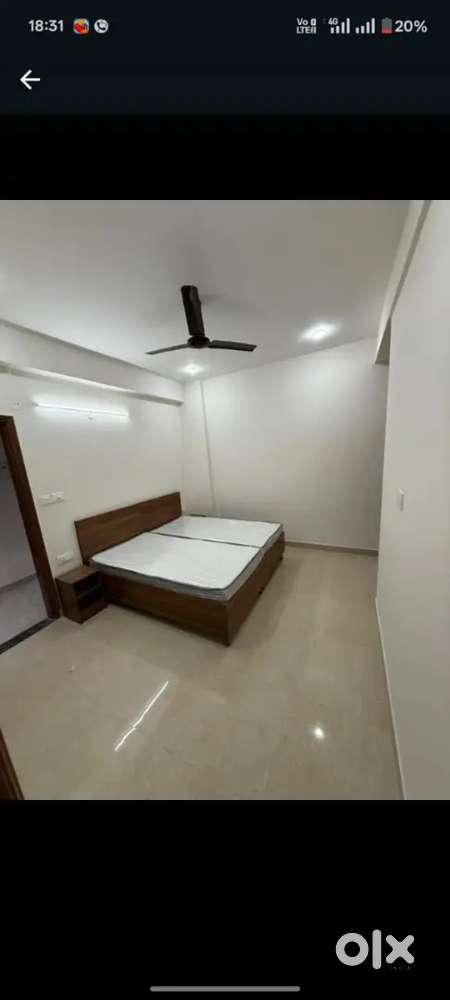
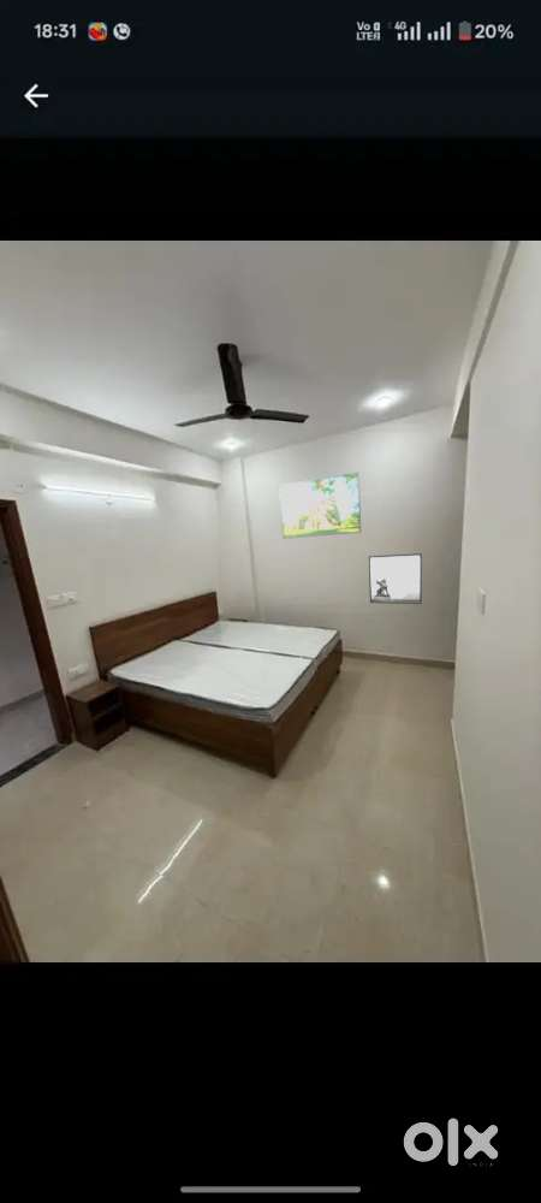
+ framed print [278,470,362,540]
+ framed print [368,552,423,605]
